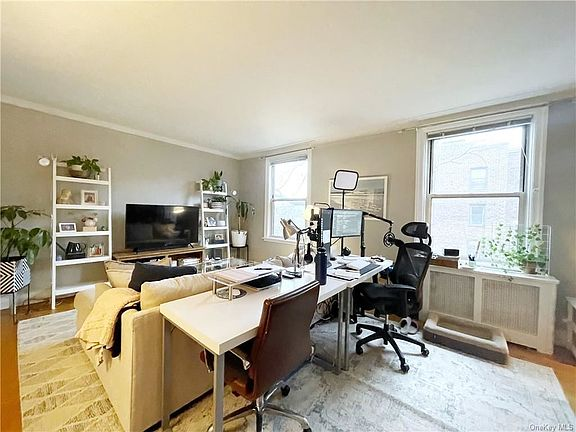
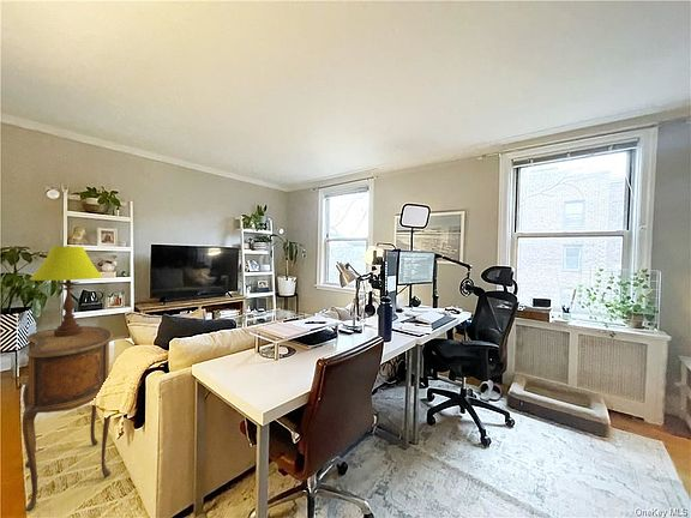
+ side table [20,325,114,512]
+ table lamp [29,245,104,337]
